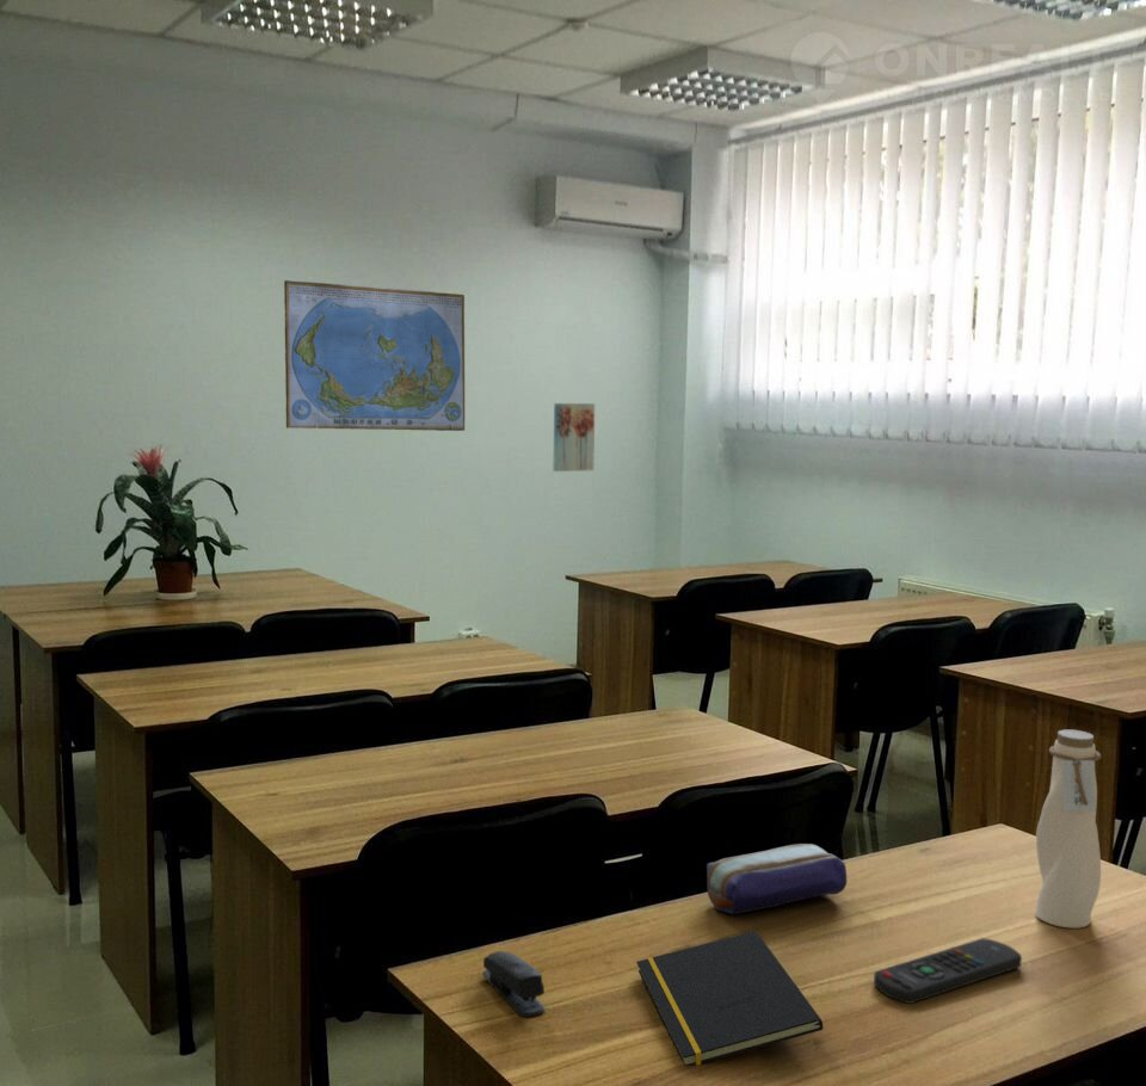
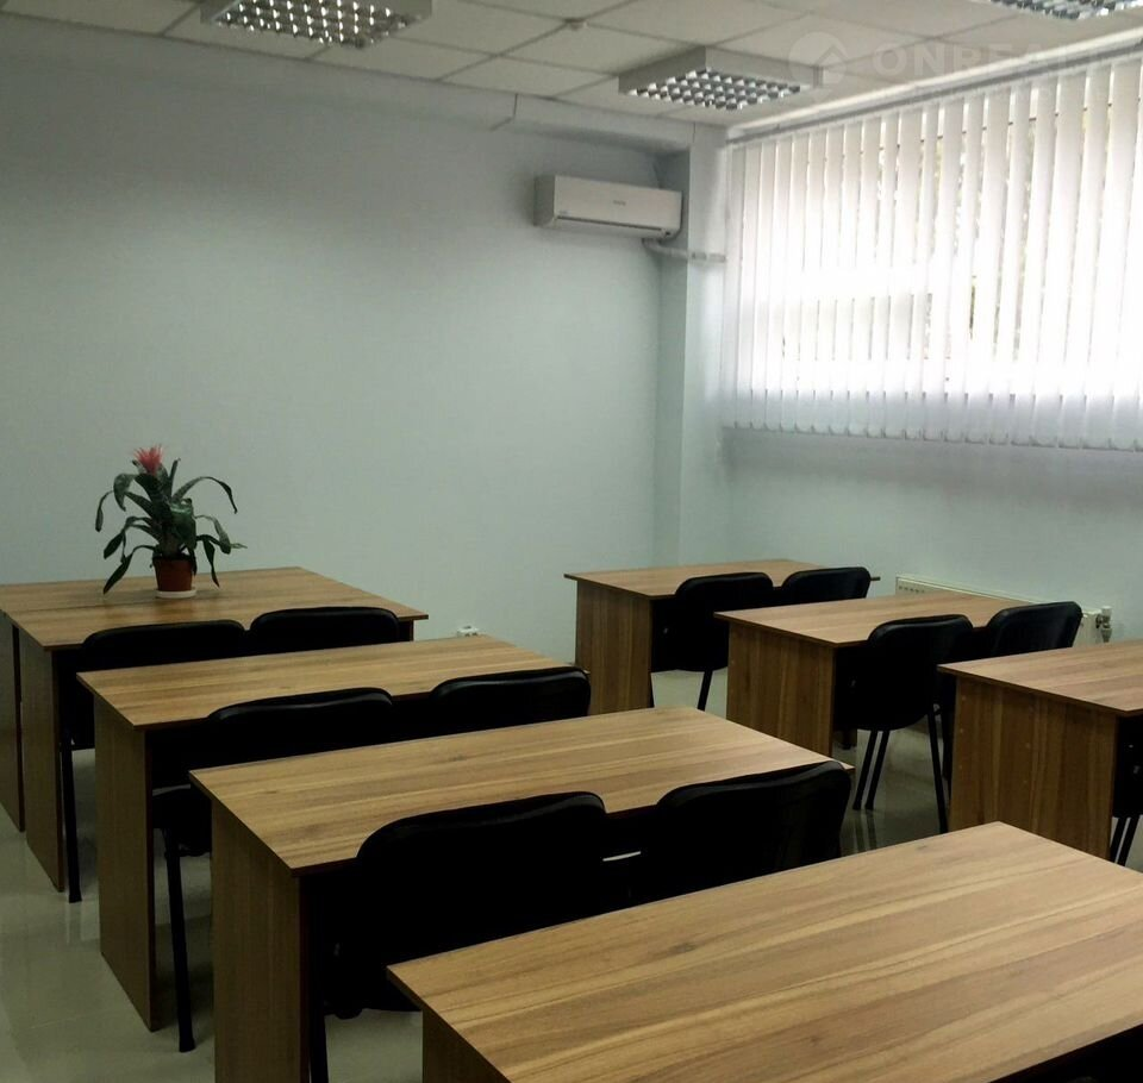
- stapler [481,950,547,1018]
- wall art [552,402,596,473]
- water bottle [1034,729,1102,930]
- remote control [873,937,1023,1005]
- pencil case [706,843,848,915]
- notepad [635,930,824,1067]
- world map [283,279,466,432]
